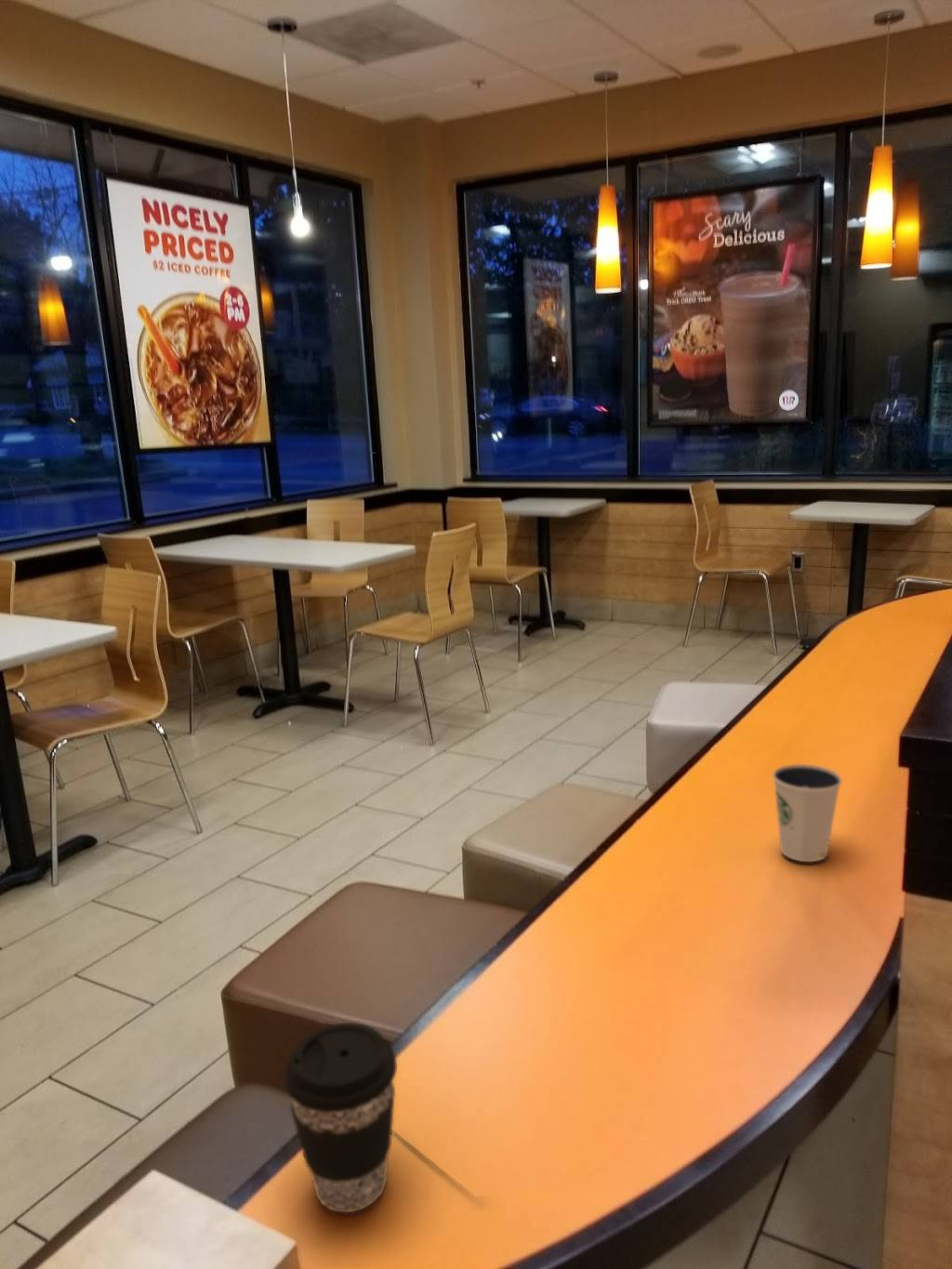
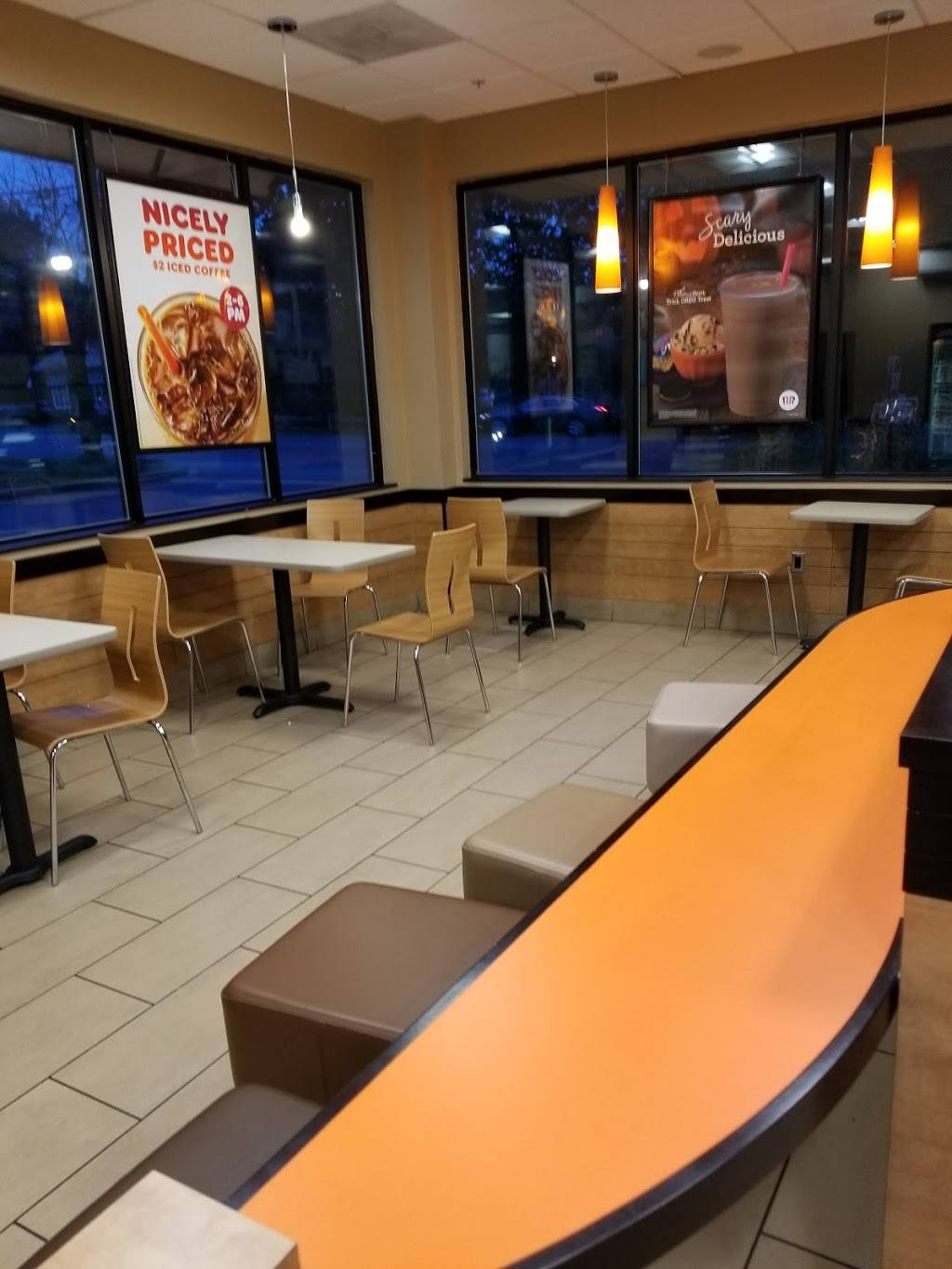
- dixie cup [772,763,842,863]
- coffee cup [284,1022,398,1213]
